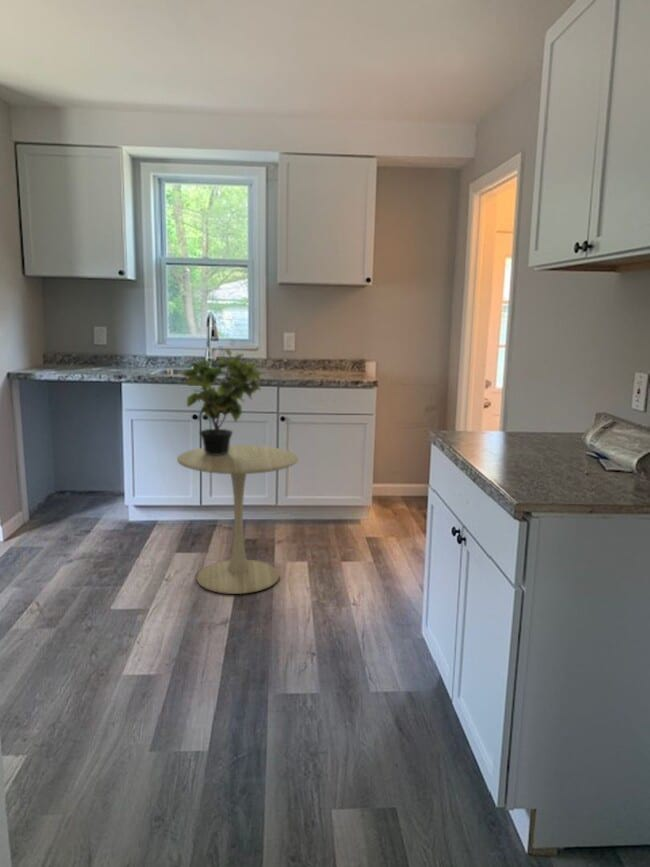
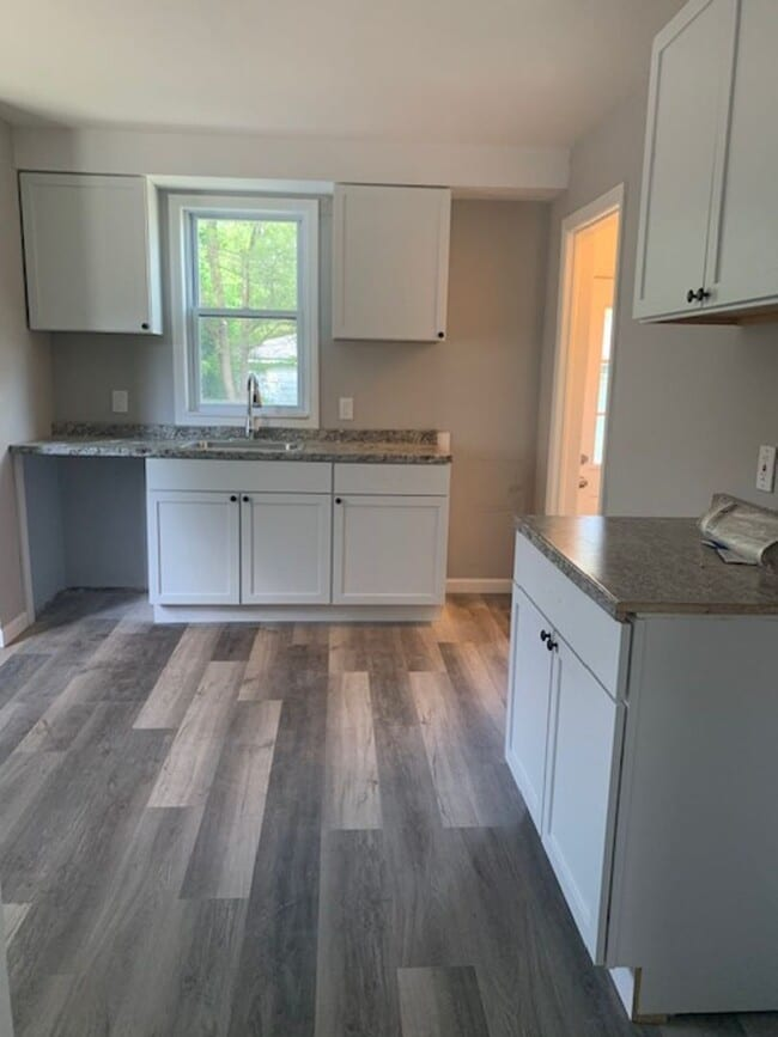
- potted plant [180,348,263,455]
- side table [176,444,299,595]
